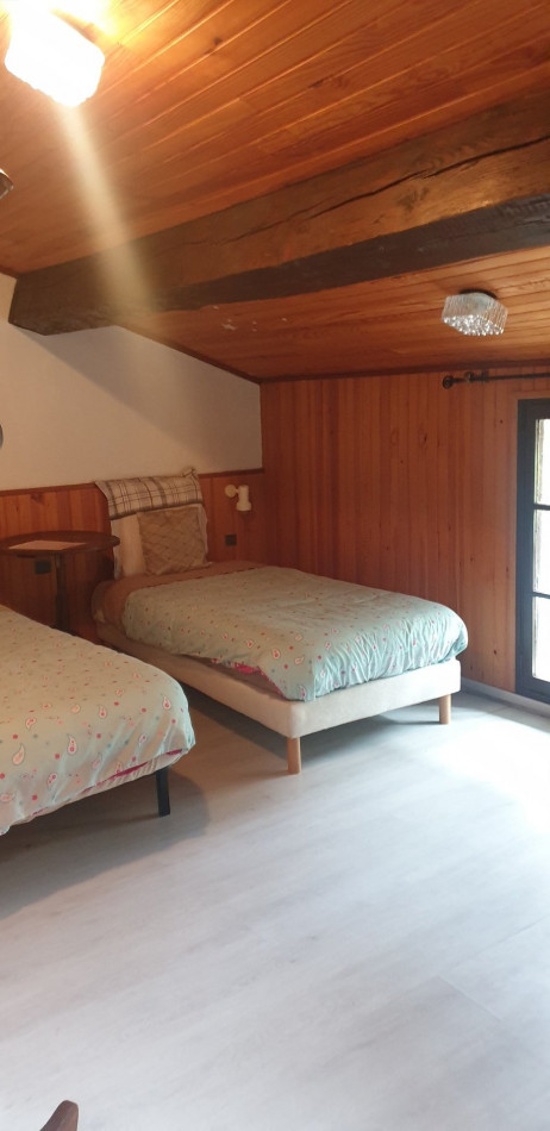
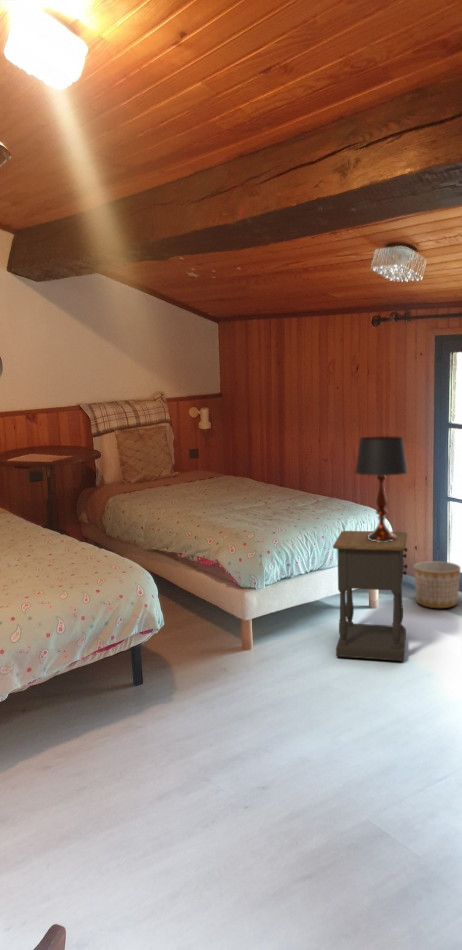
+ nightstand [332,530,408,662]
+ planter [413,560,462,609]
+ table lamp [354,435,409,542]
